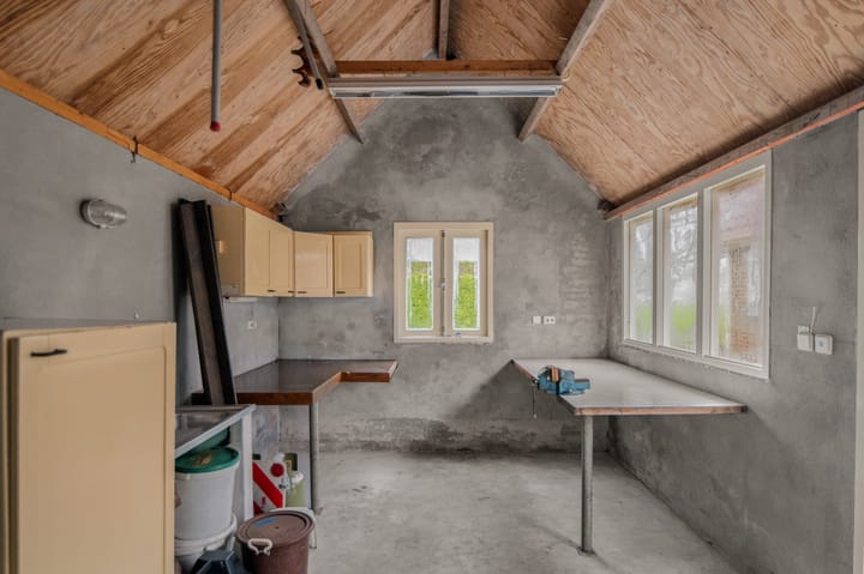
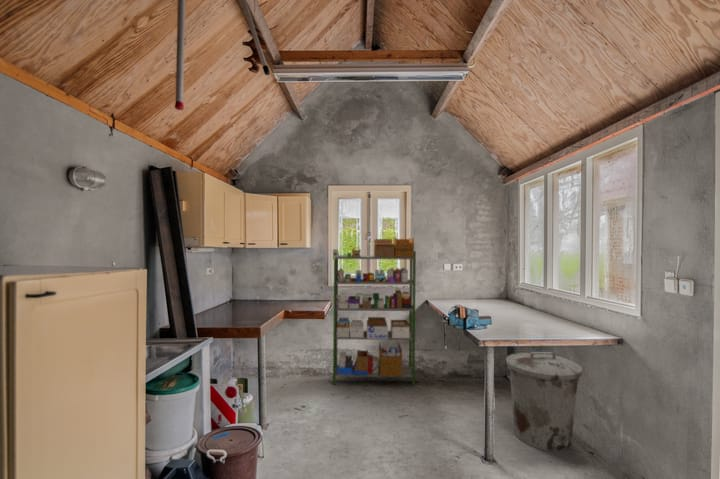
+ trash can [505,351,583,452]
+ shelving unit [332,237,417,386]
